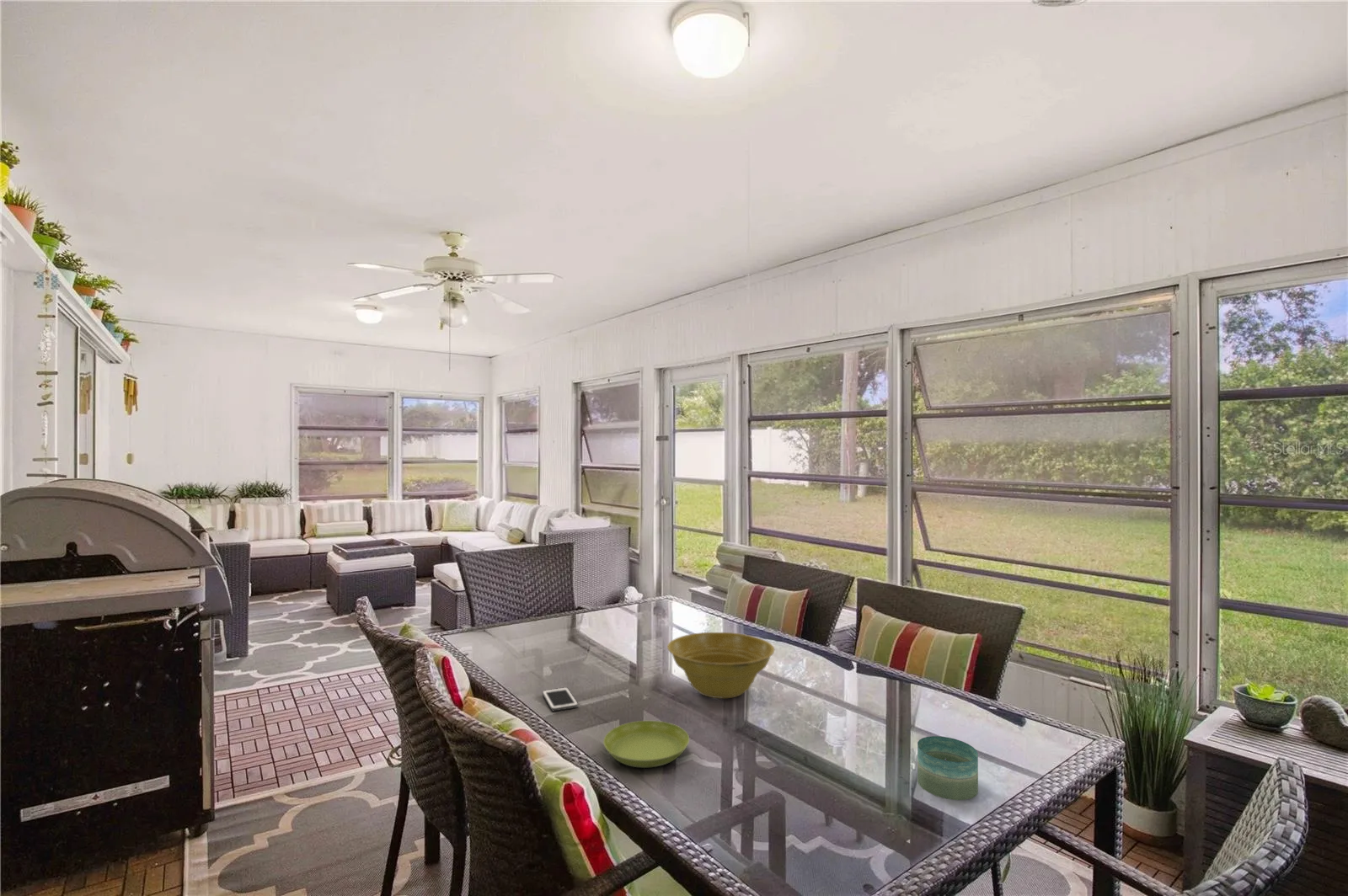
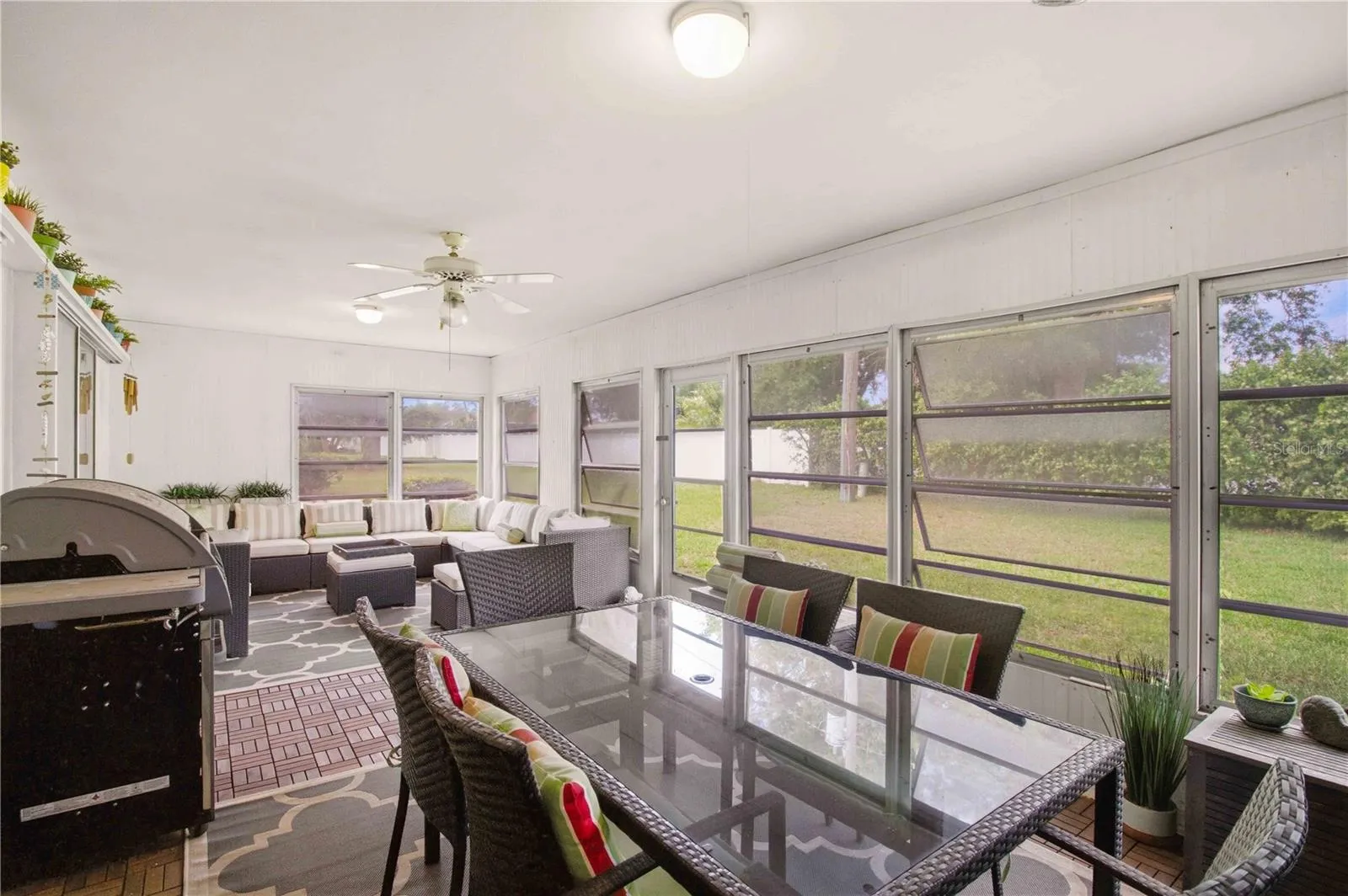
- planter bowl [666,632,775,699]
- cell phone [542,686,579,712]
- candle [917,735,979,801]
- saucer [602,720,690,769]
